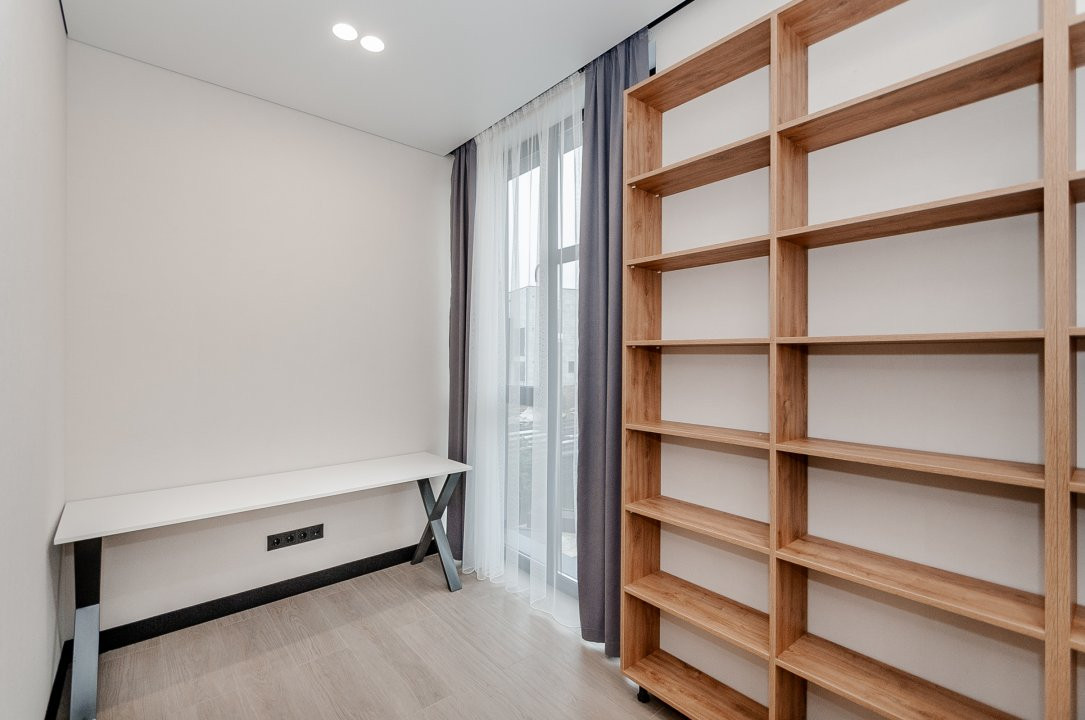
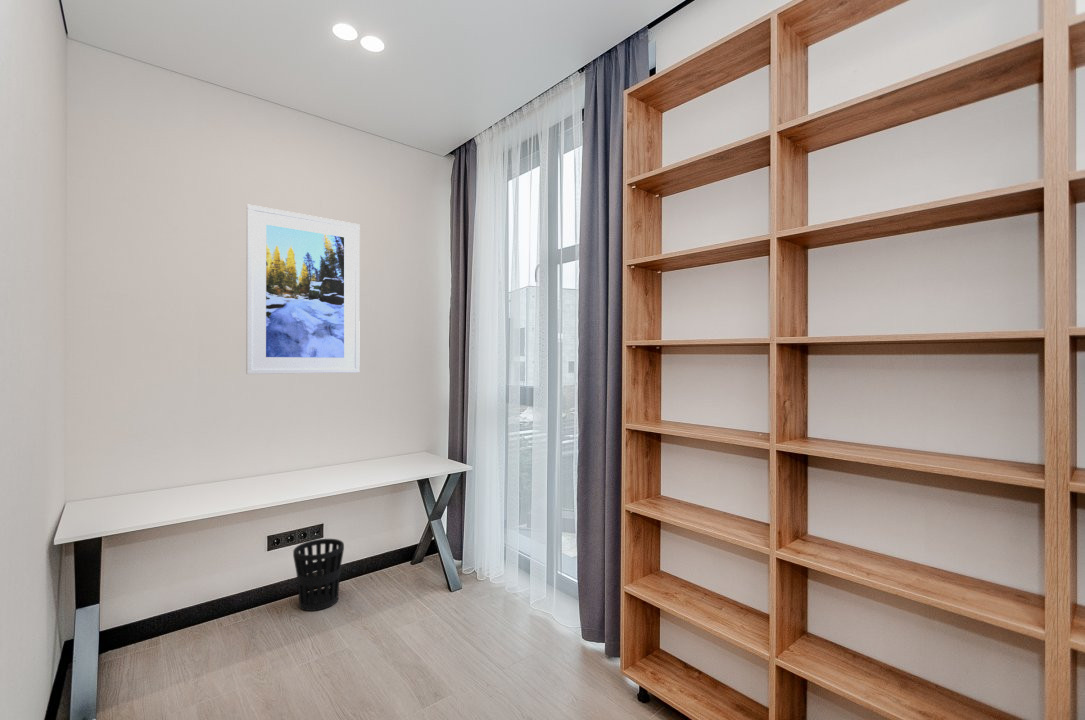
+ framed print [245,204,361,375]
+ wastebasket [292,538,345,612]
